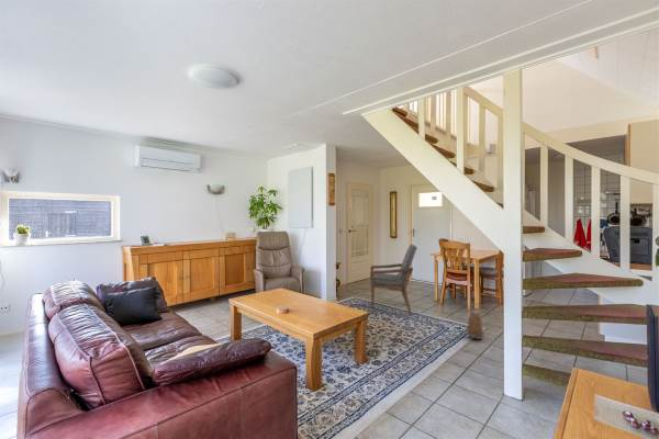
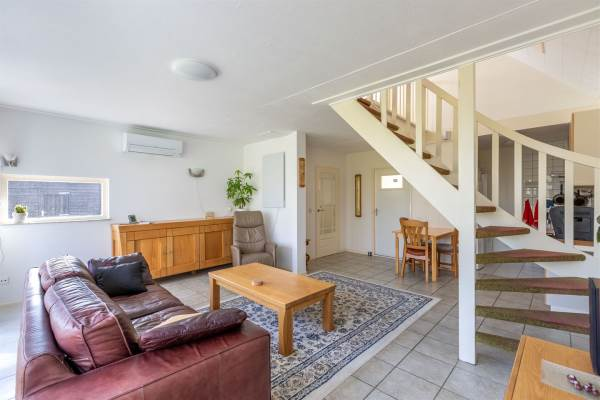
- armchair [369,243,418,316]
- basket [466,302,485,340]
